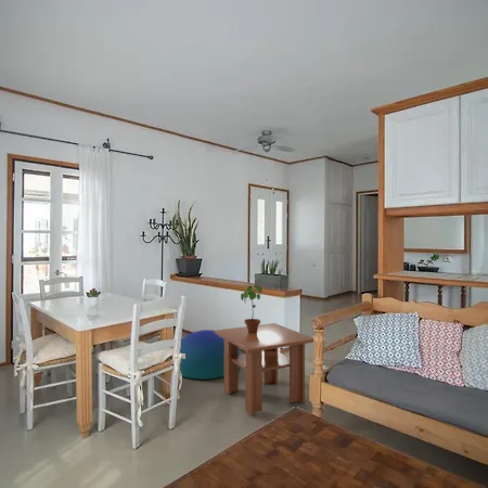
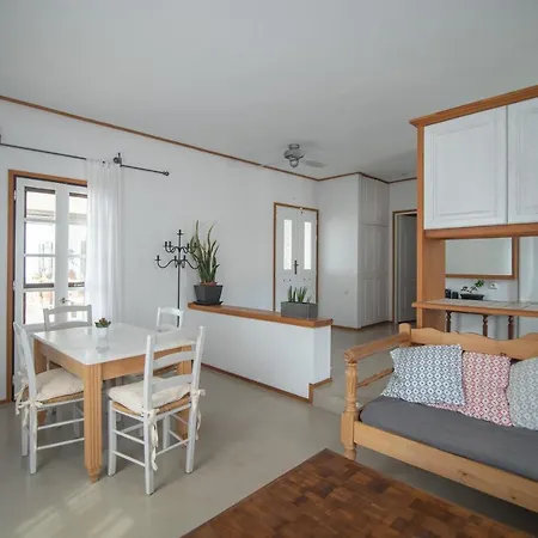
- coffee table [214,322,314,416]
- potted plant [240,284,264,333]
- pouf [179,329,242,380]
